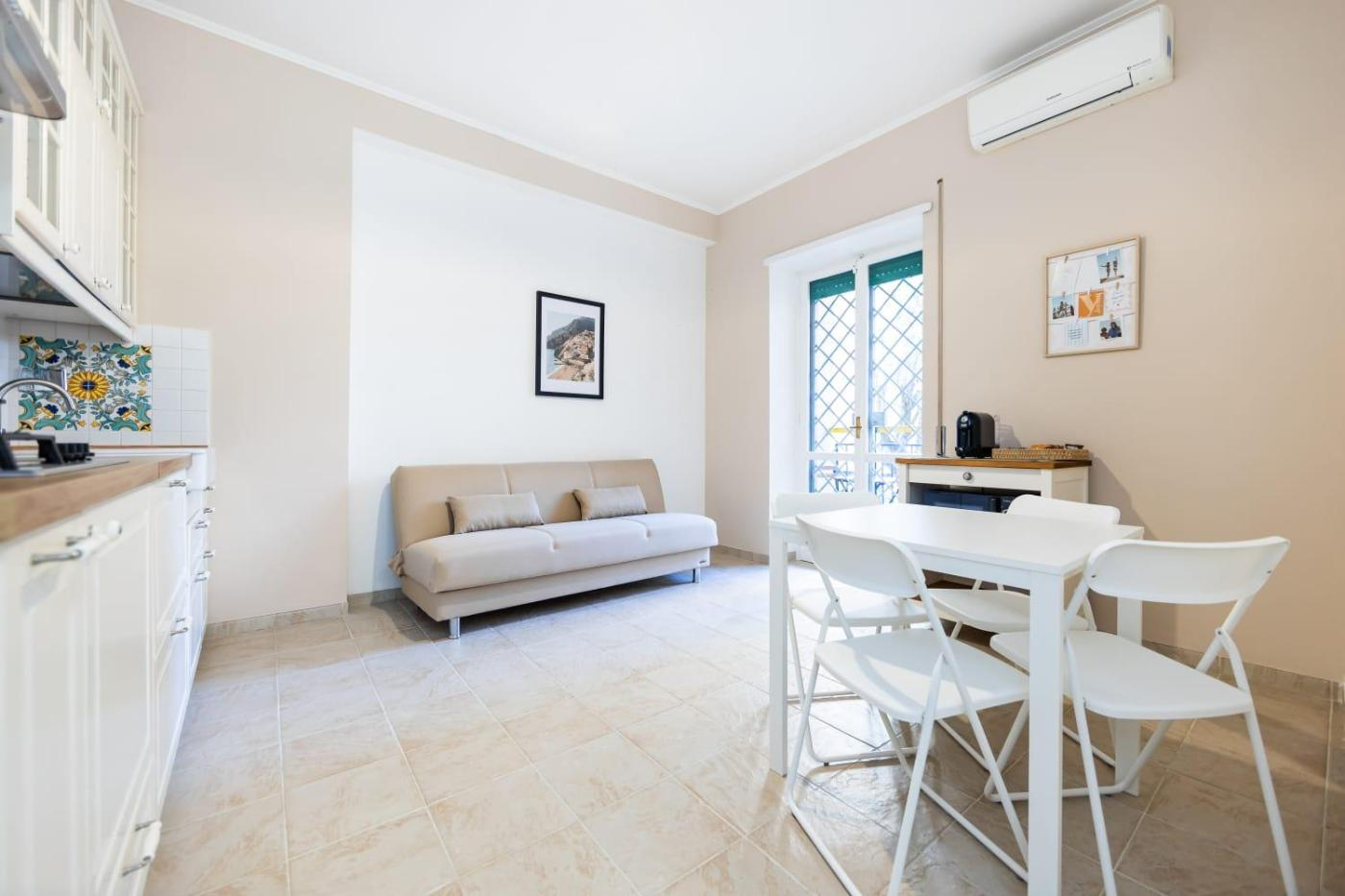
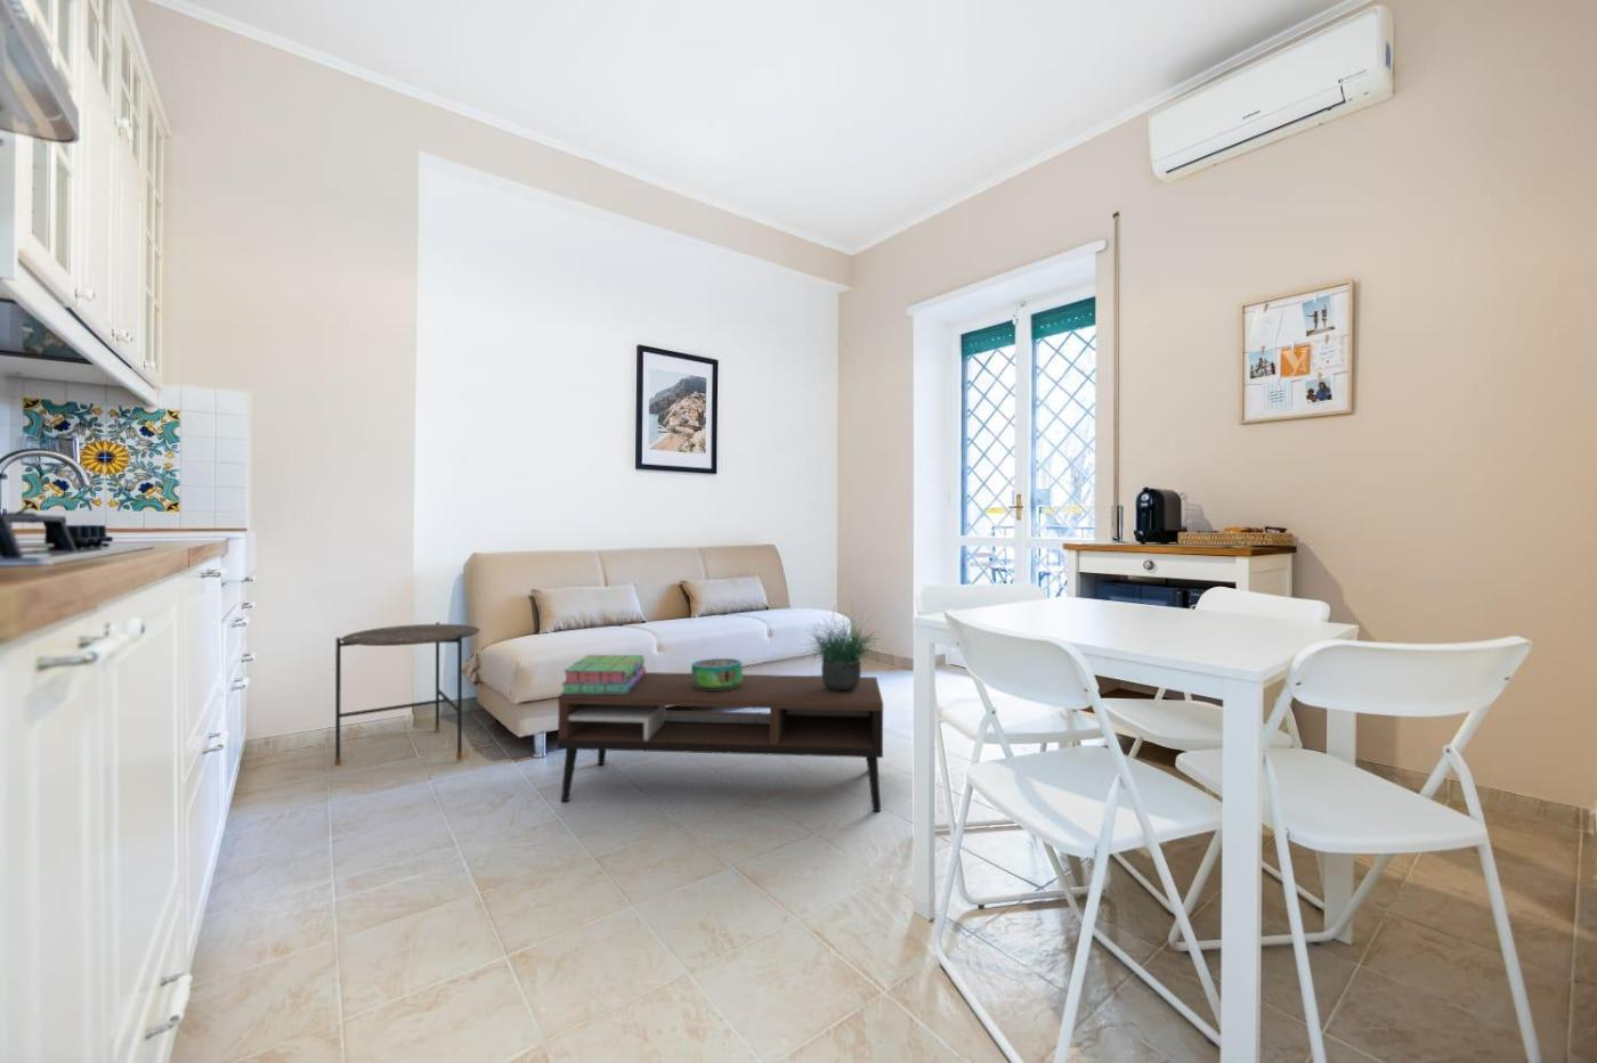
+ side table [334,620,481,766]
+ stack of books [560,654,647,695]
+ potted plant [799,603,881,692]
+ coffee table [557,671,885,813]
+ decorative bowl [690,657,743,690]
